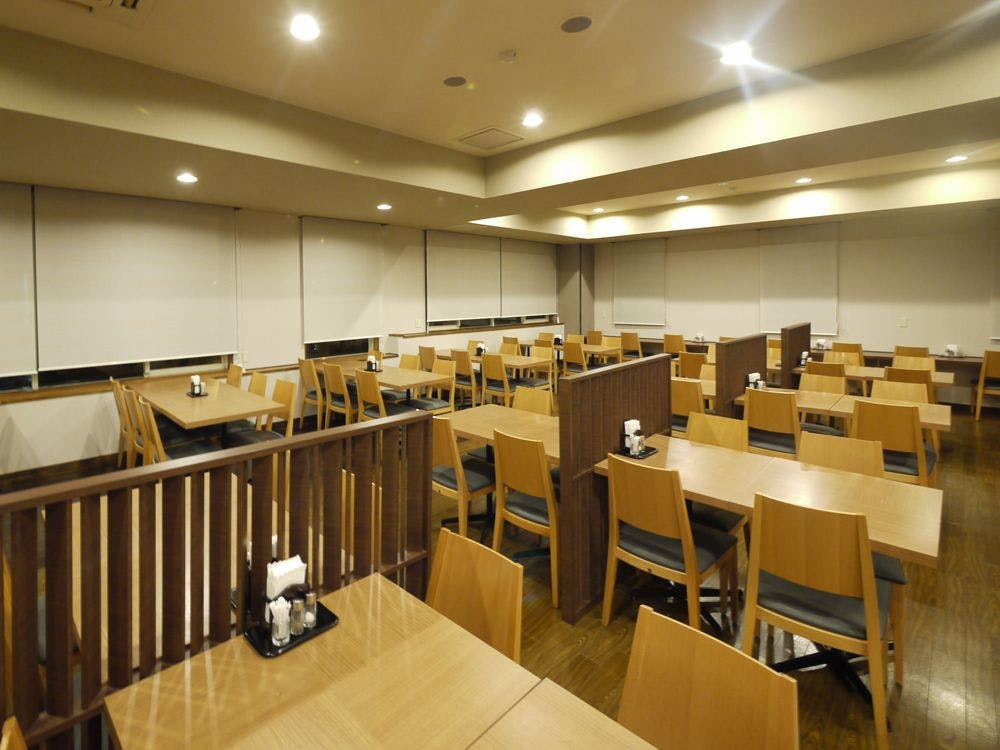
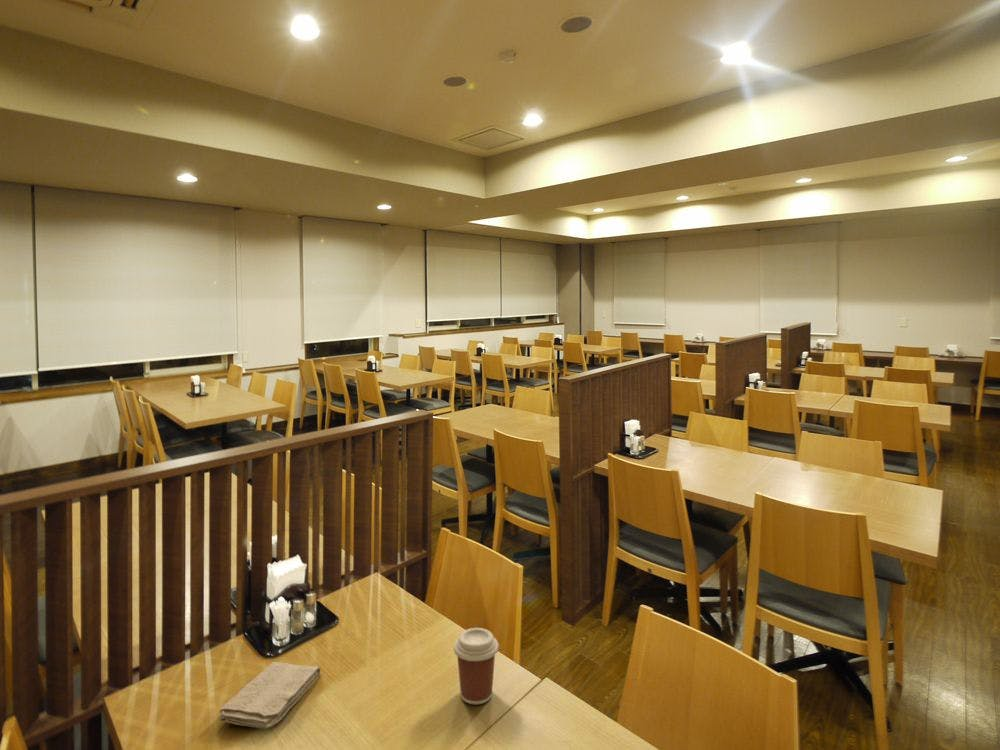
+ washcloth [218,661,322,729]
+ coffee cup [453,627,500,705]
